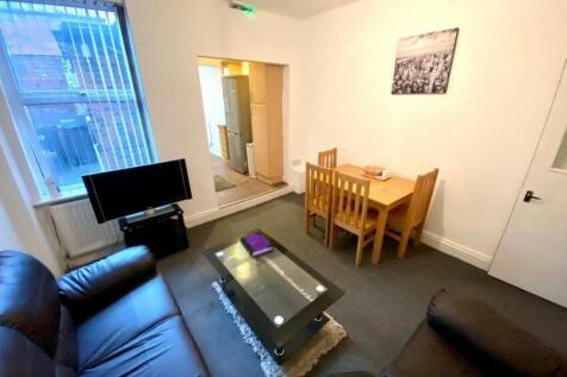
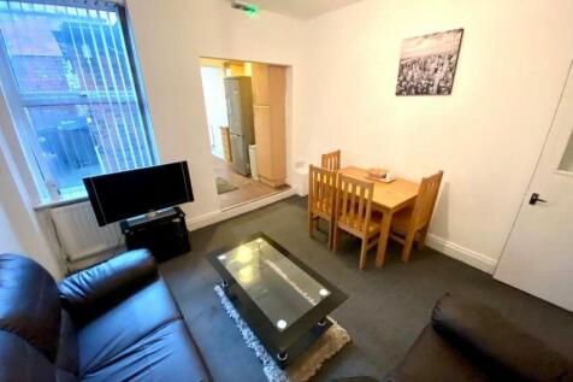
- board game [239,231,275,259]
